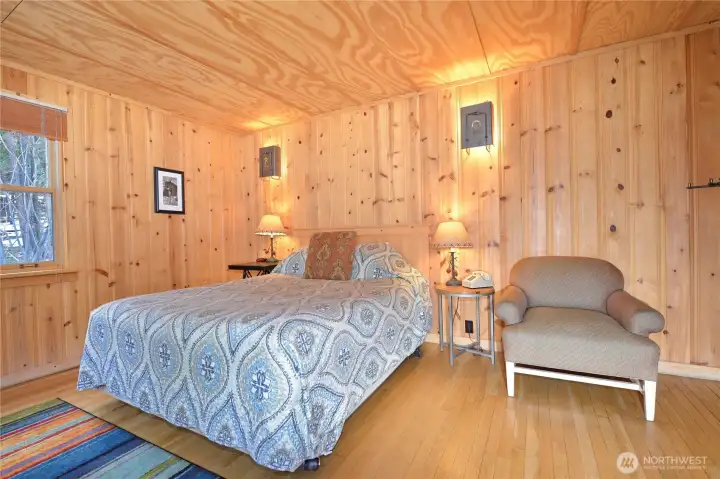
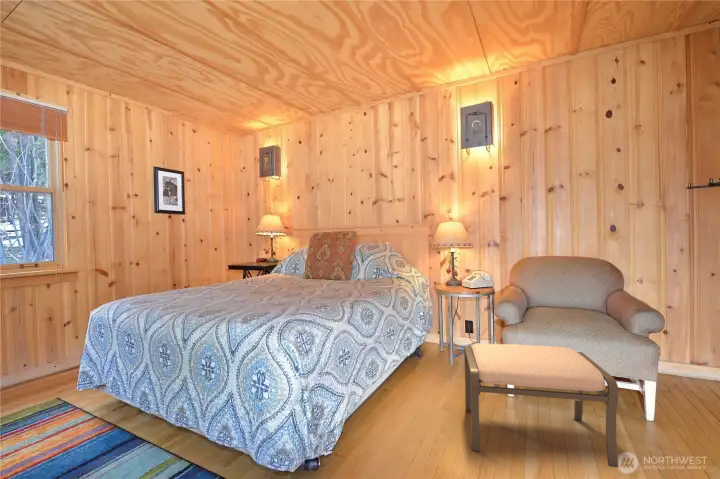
+ ottoman [463,342,620,468]
